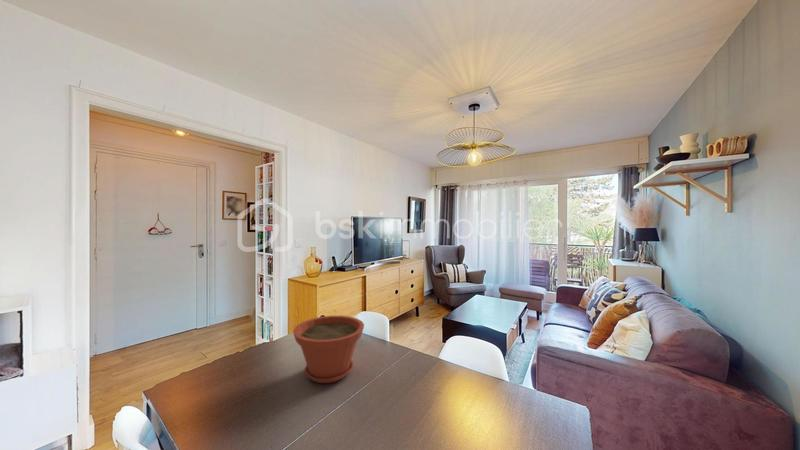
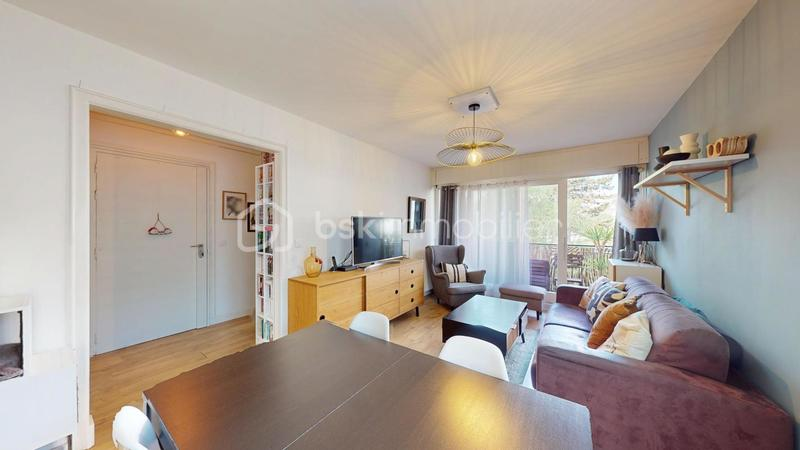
- plant pot [292,315,365,384]
